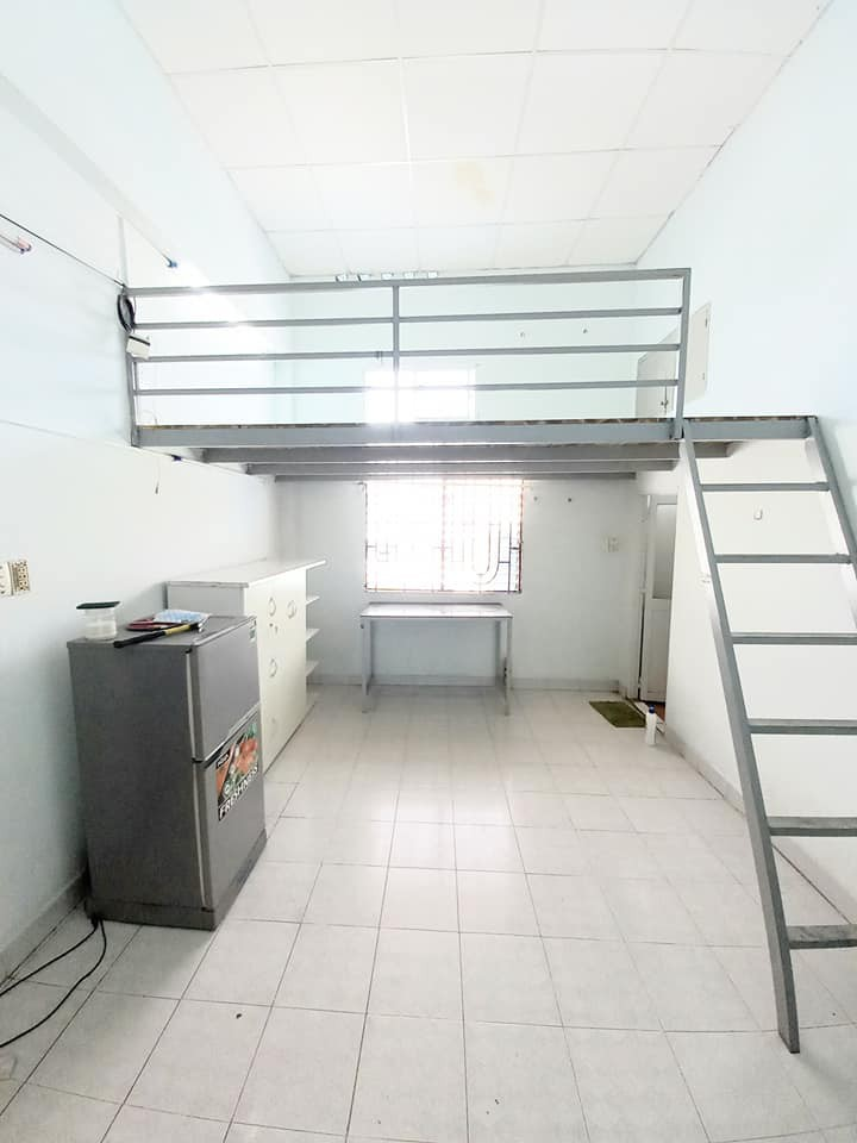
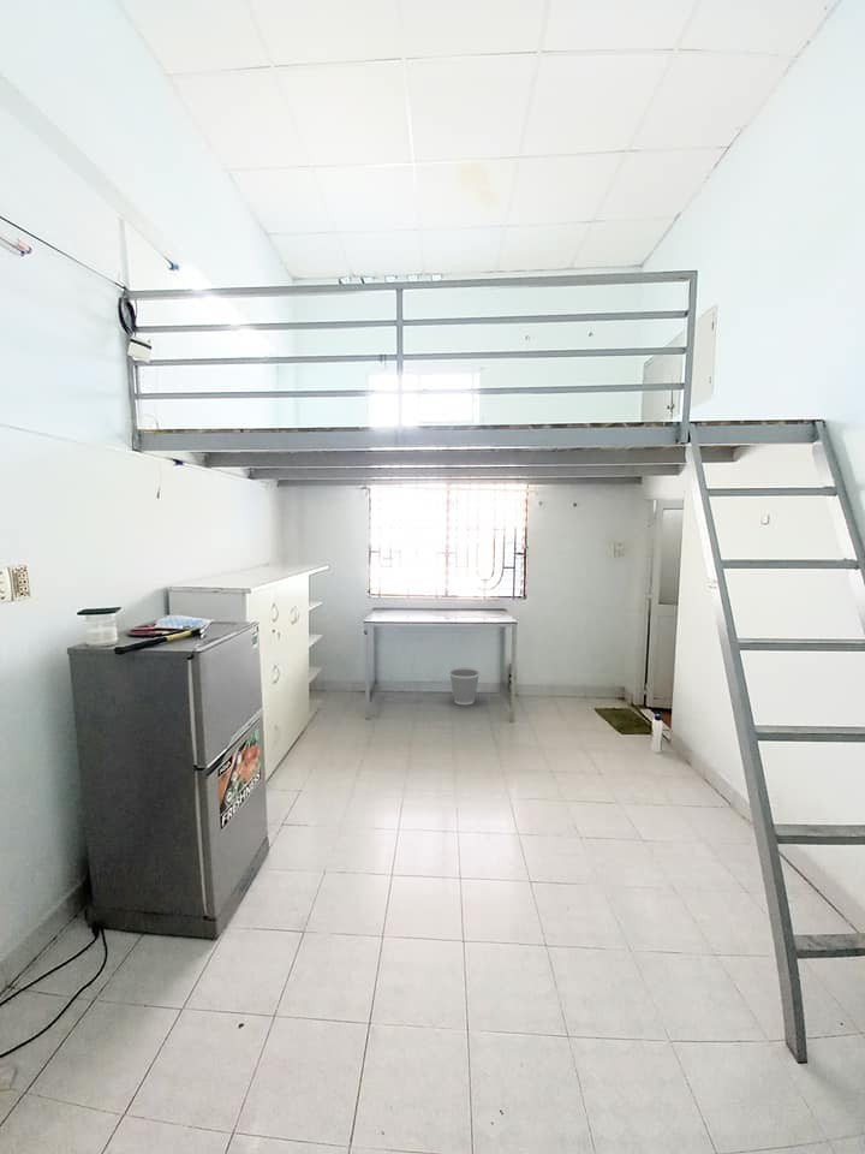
+ wastebasket [448,666,481,706]
